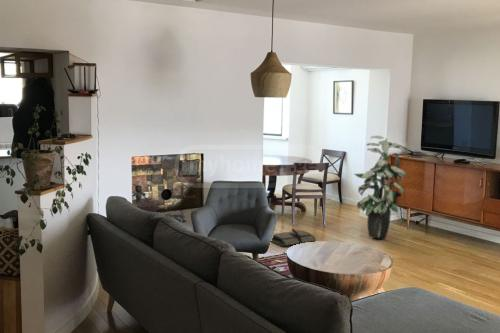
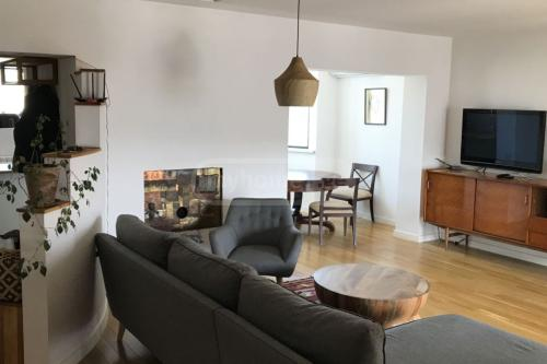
- indoor plant [353,135,408,239]
- tool roll [270,228,316,247]
